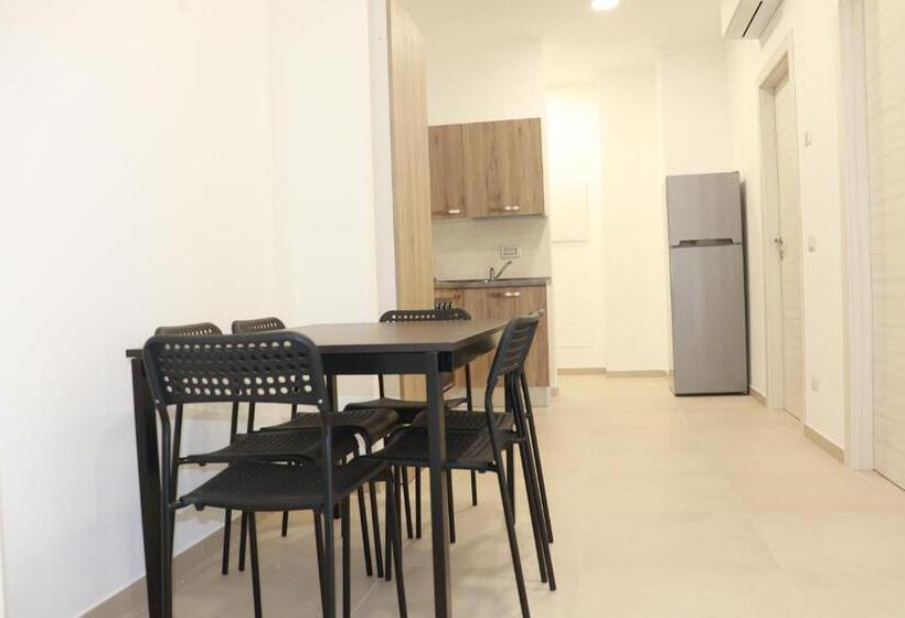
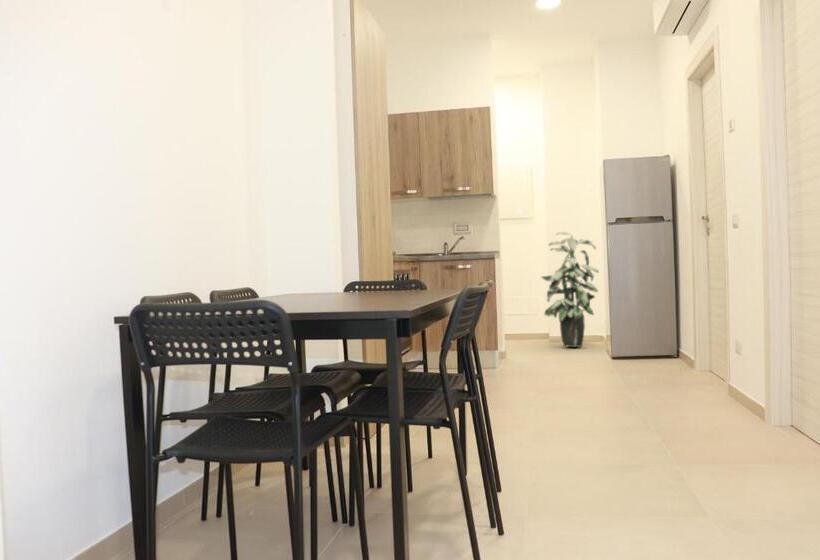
+ indoor plant [540,231,600,348]
